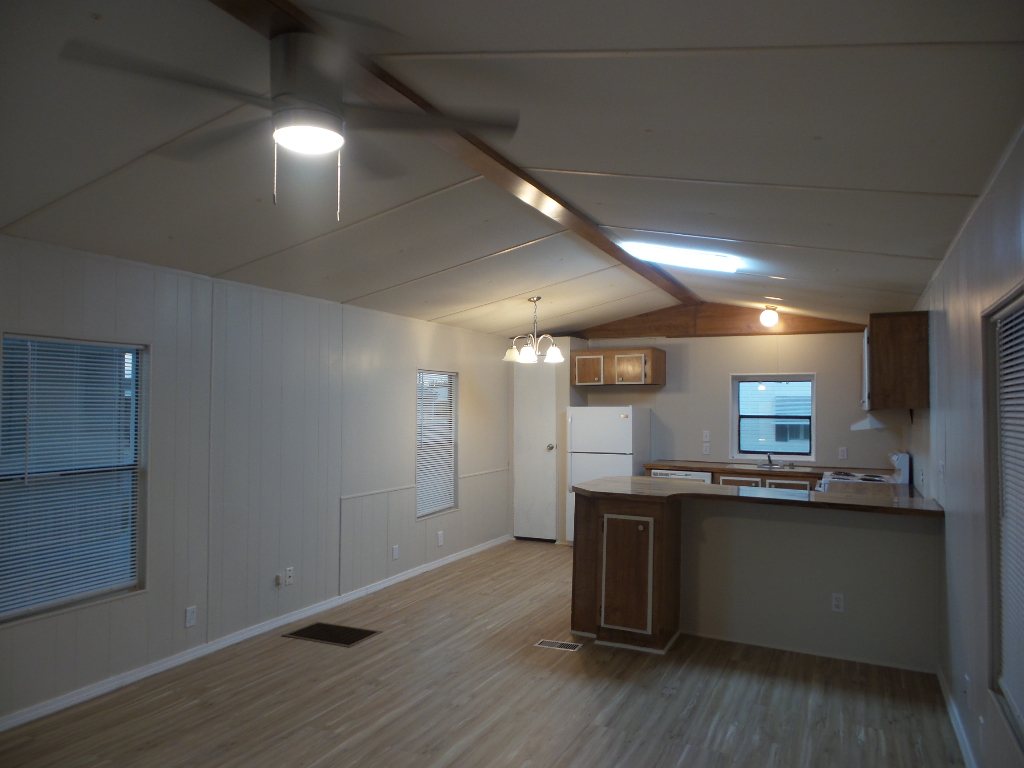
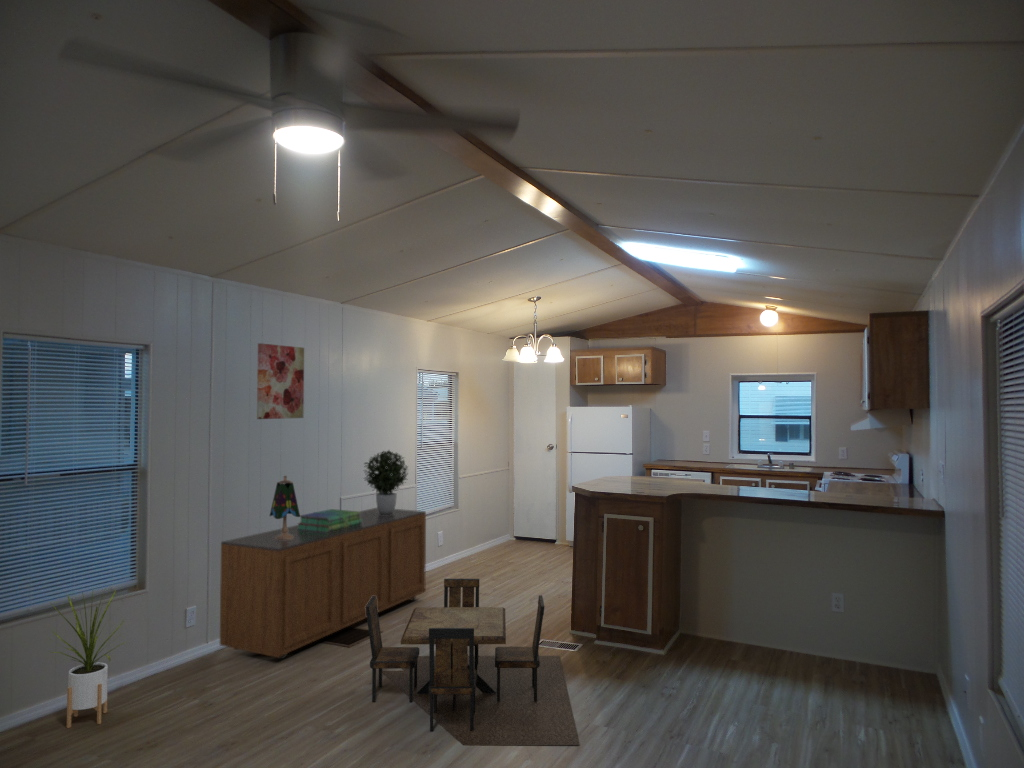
+ stack of books [297,508,362,533]
+ wall art [256,342,305,420]
+ sideboard [219,507,427,660]
+ potted plant [363,449,409,515]
+ table lamp [269,475,301,540]
+ dining set [365,578,581,746]
+ house plant [48,586,129,729]
